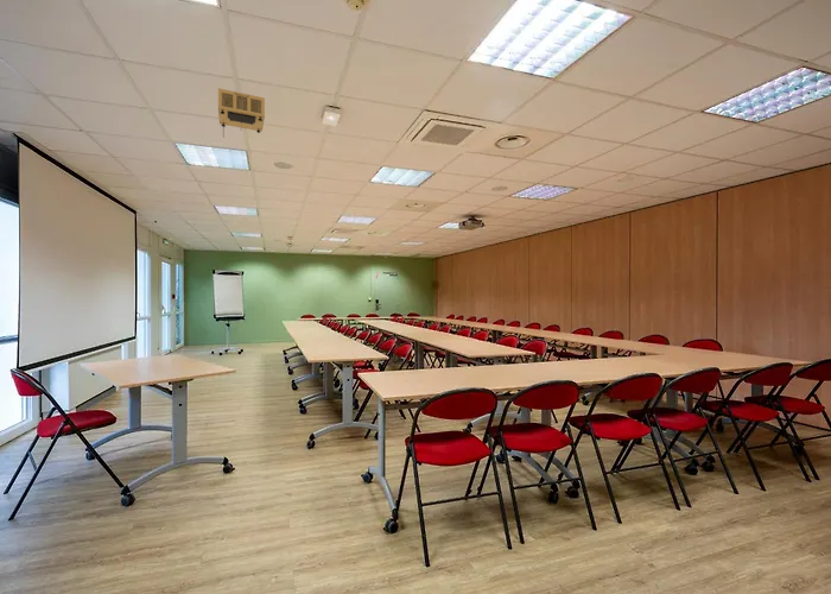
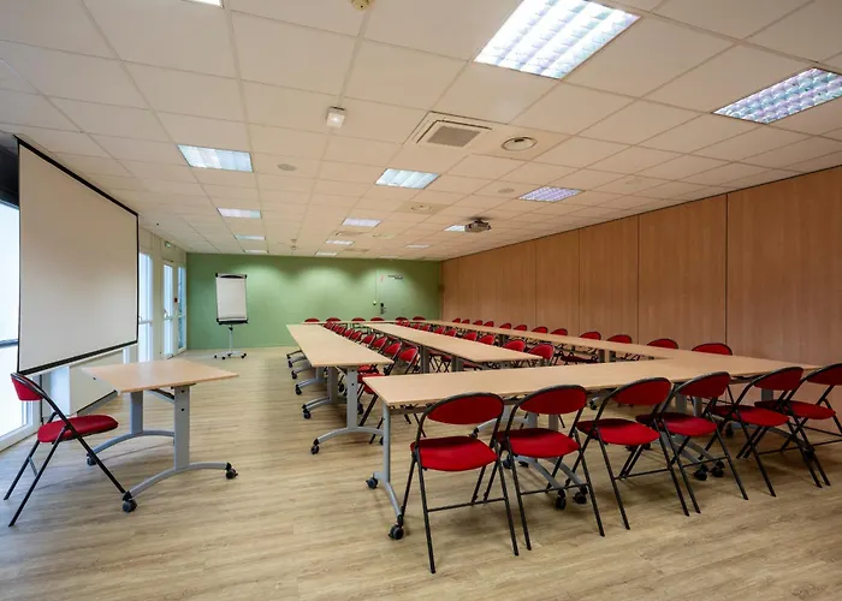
- projector [217,87,266,139]
